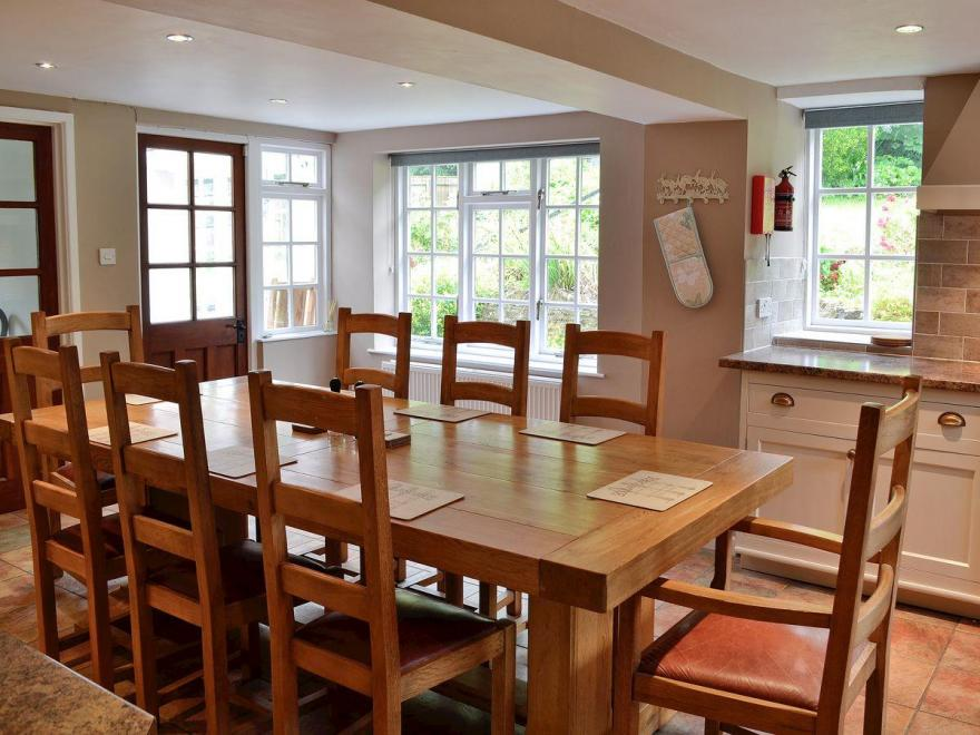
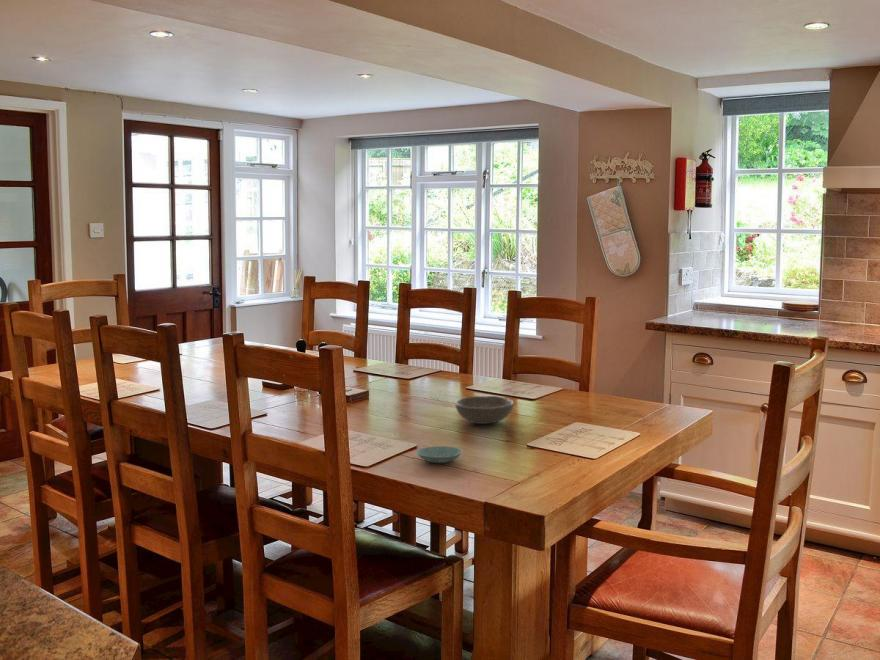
+ saucer [415,445,464,464]
+ soup bowl [454,395,515,425]
